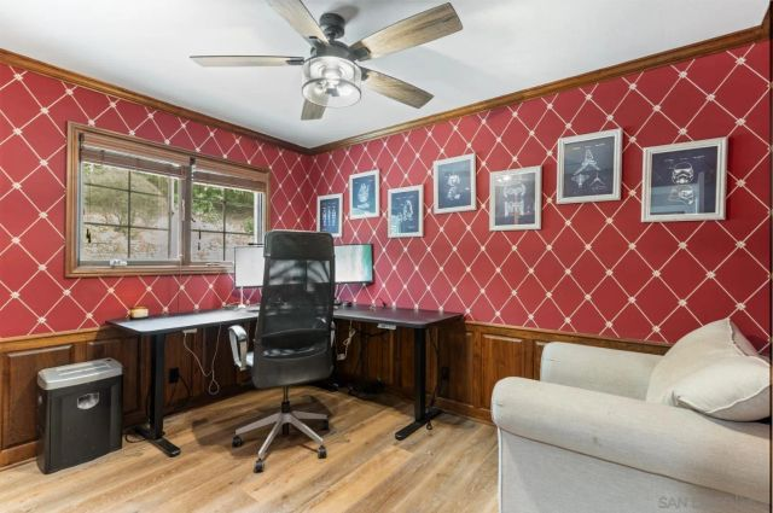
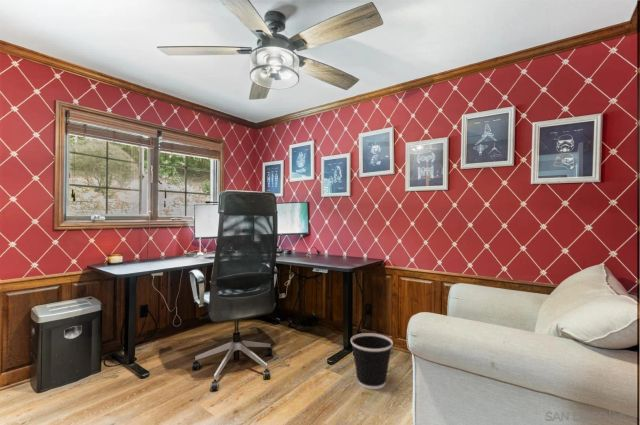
+ wastebasket [350,332,394,390]
